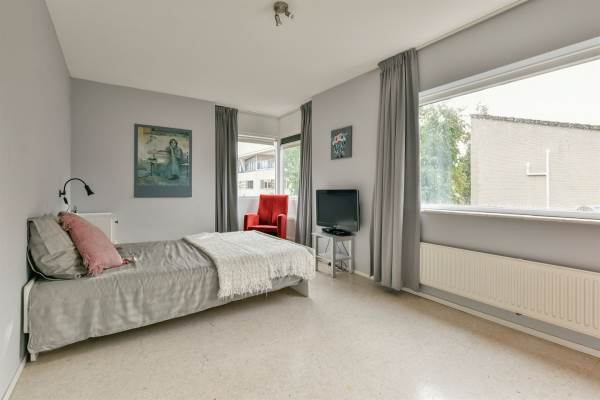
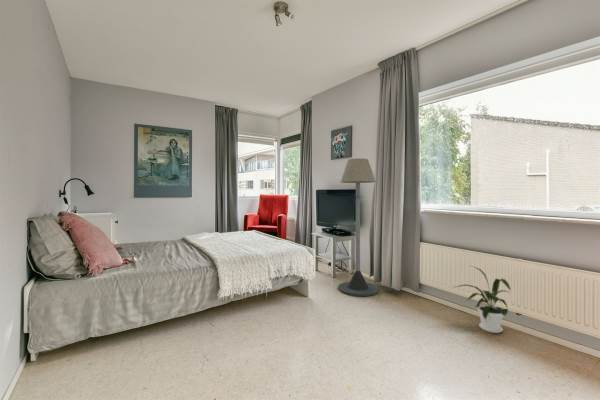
+ house plant [455,265,512,334]
+ floor lamp [337,157,379,297]
